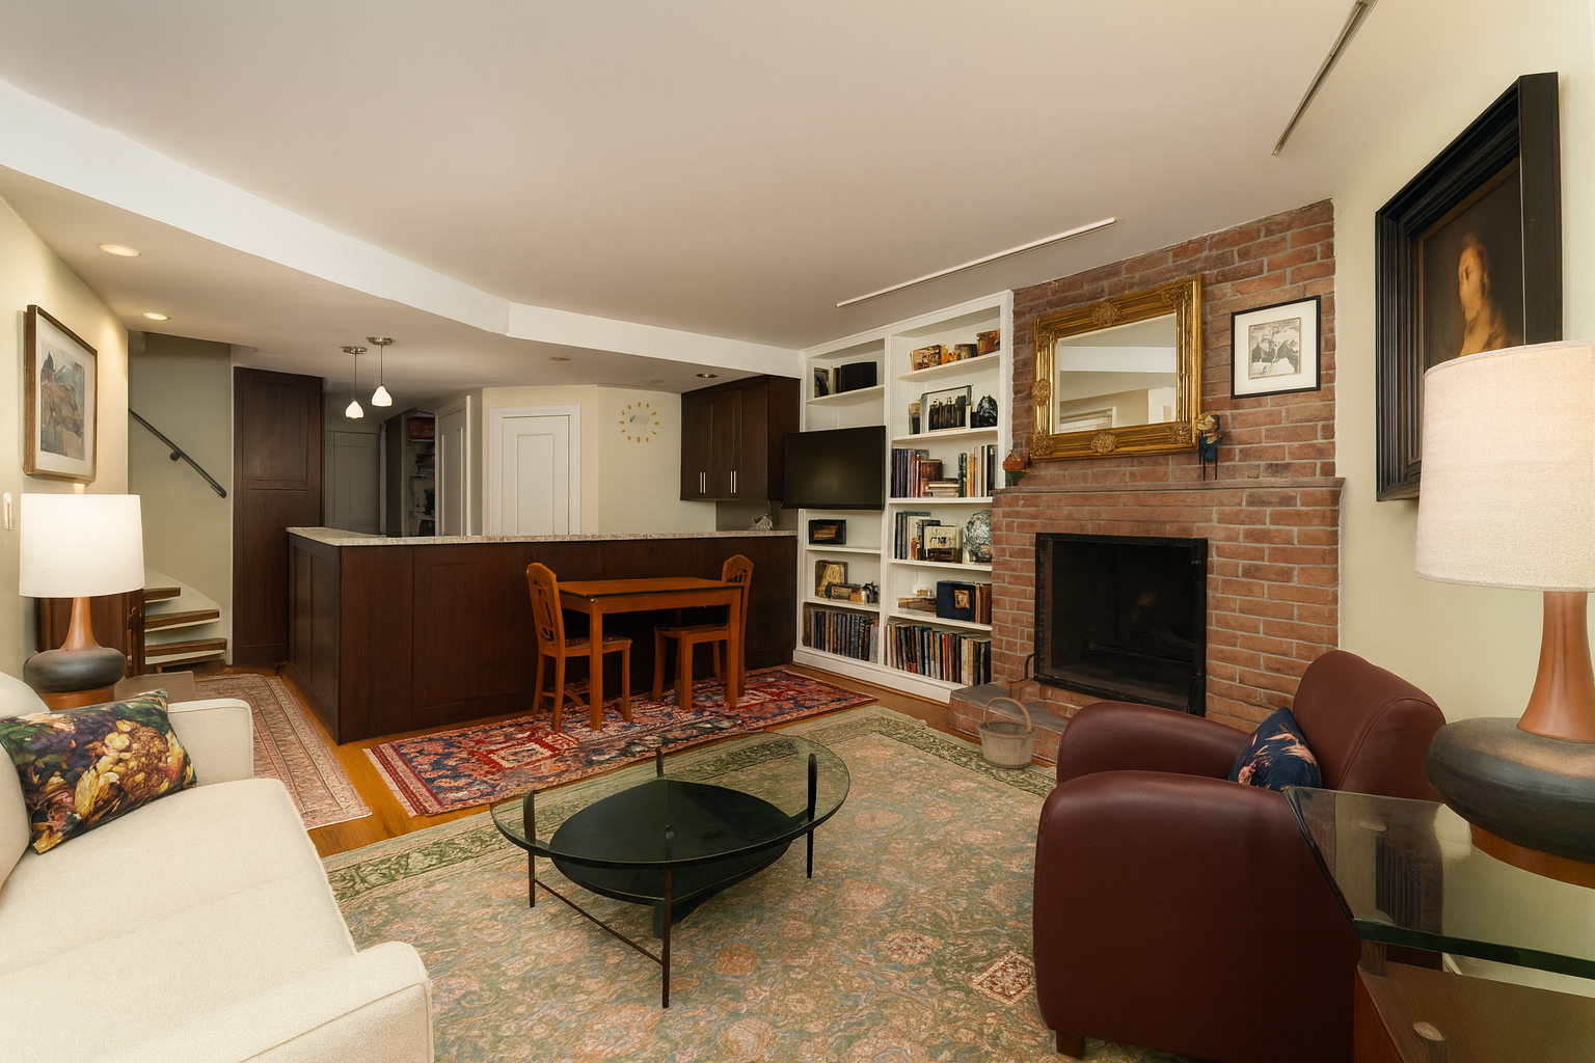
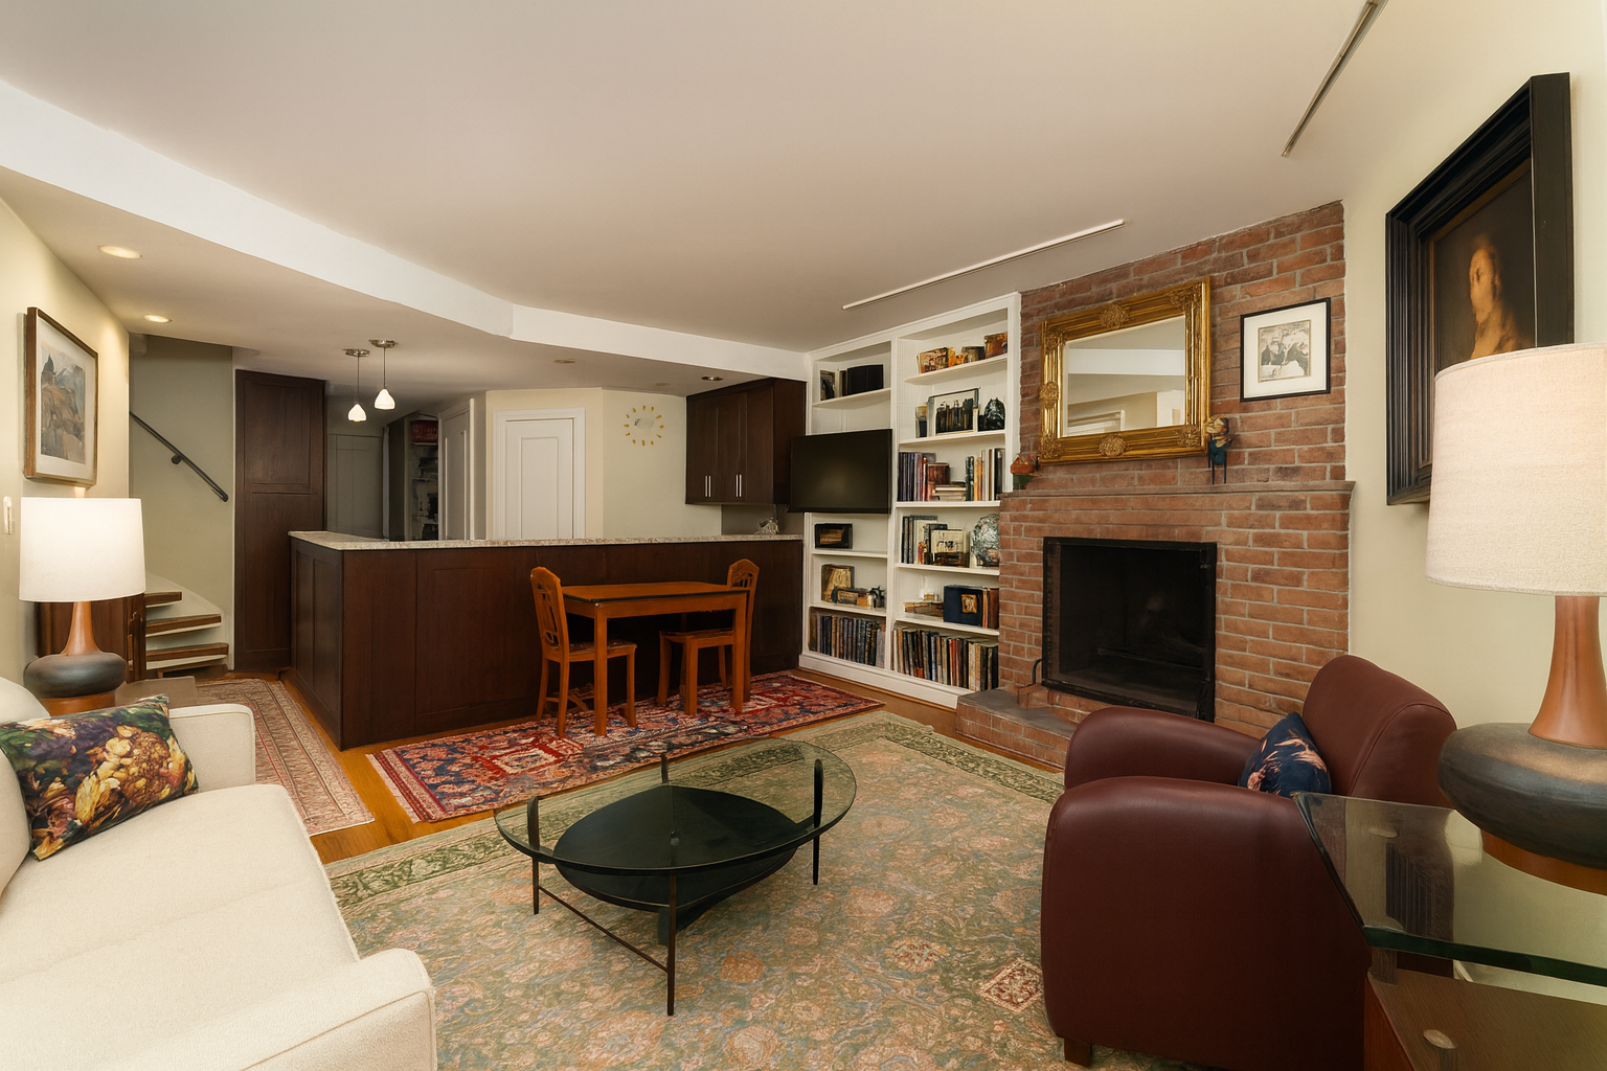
- basket [976,696,1040,769]
